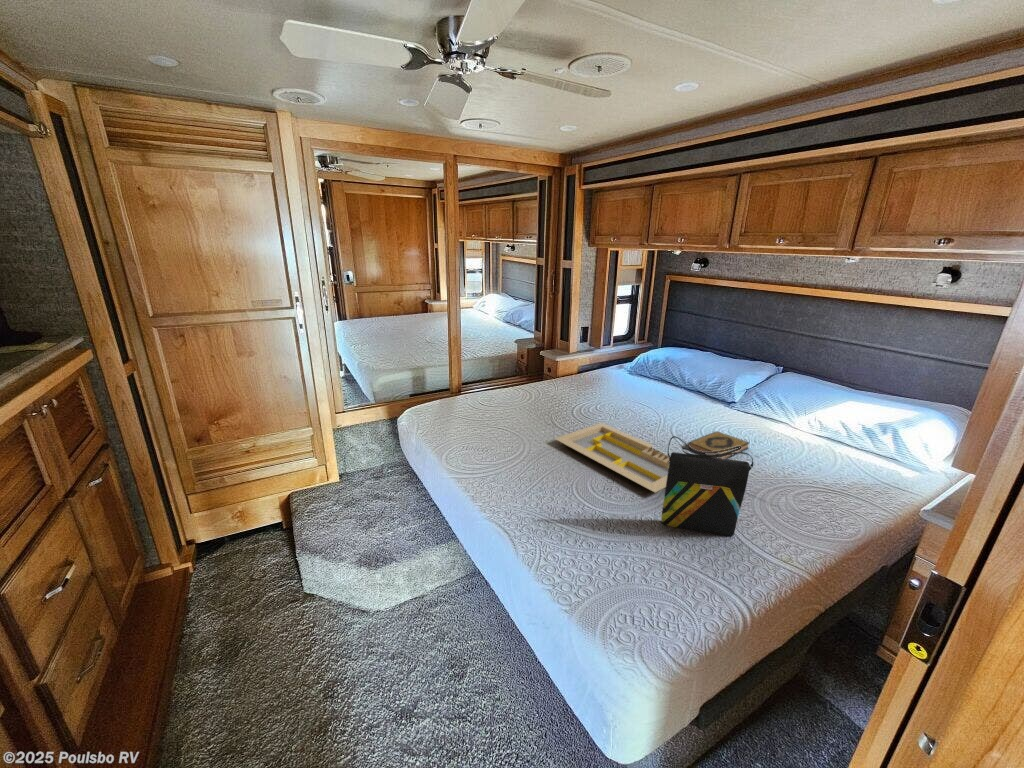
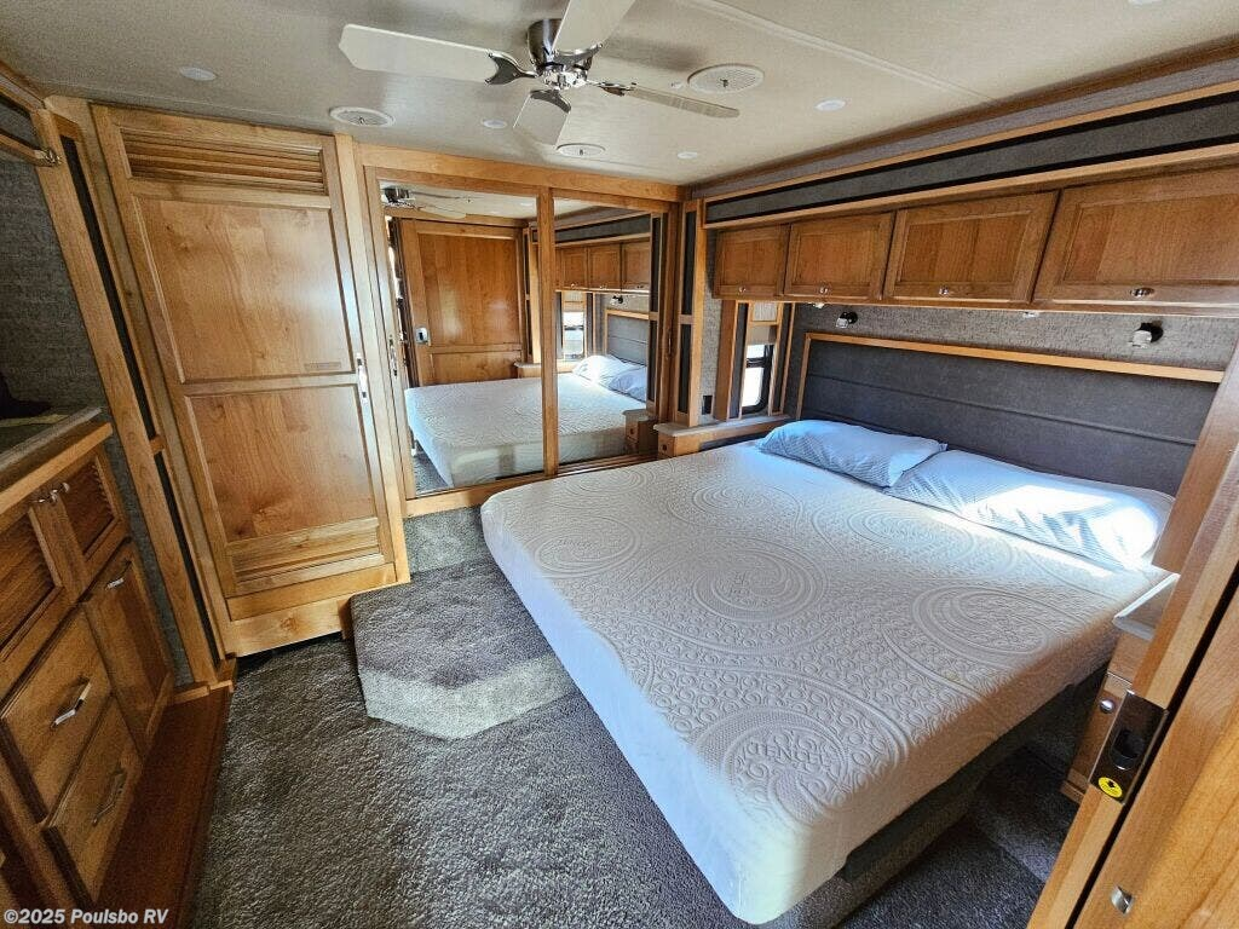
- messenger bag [661,435,754,537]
- hardback book [687,430,751,459]
- serving tray [554,422,670,494]
